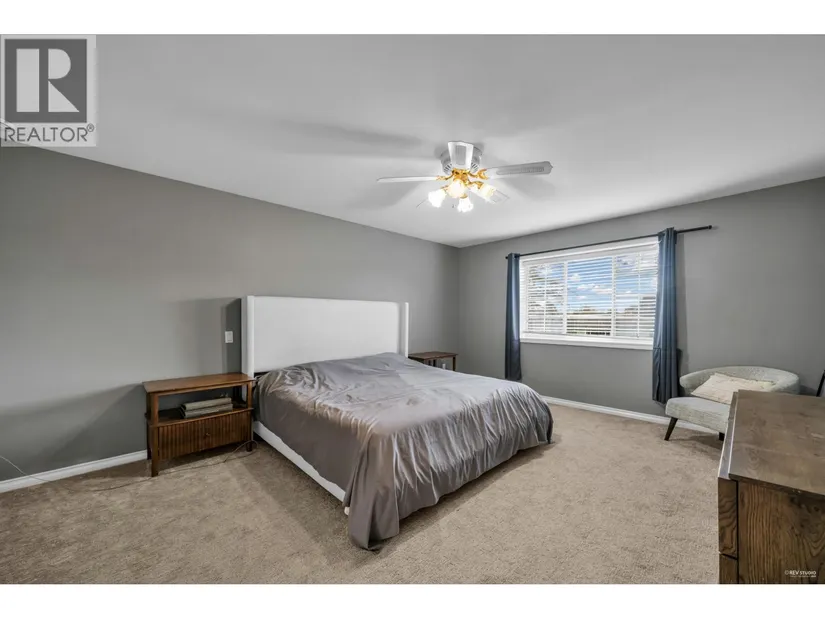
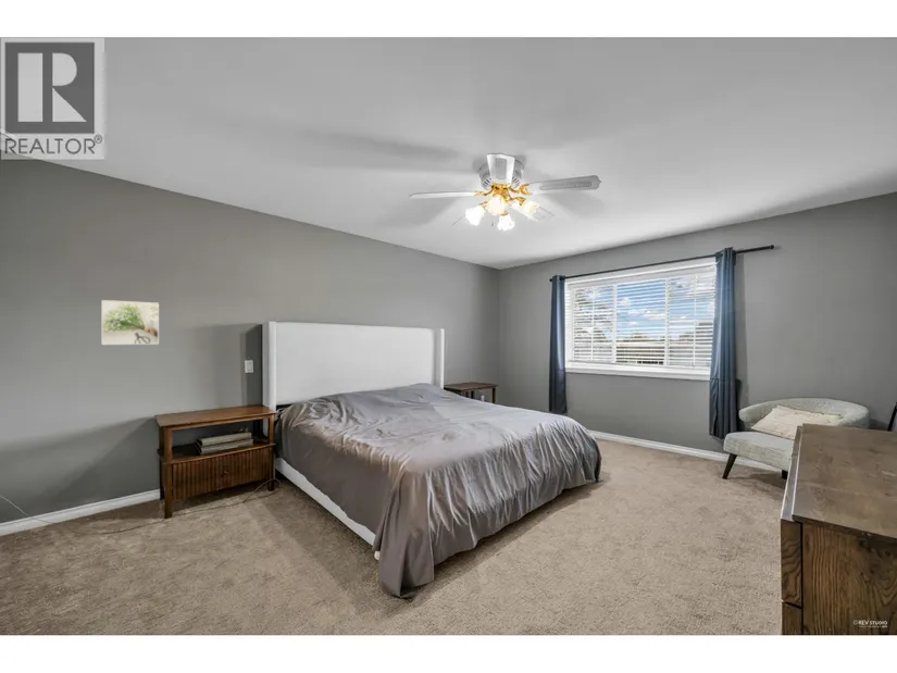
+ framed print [101,299,160,346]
